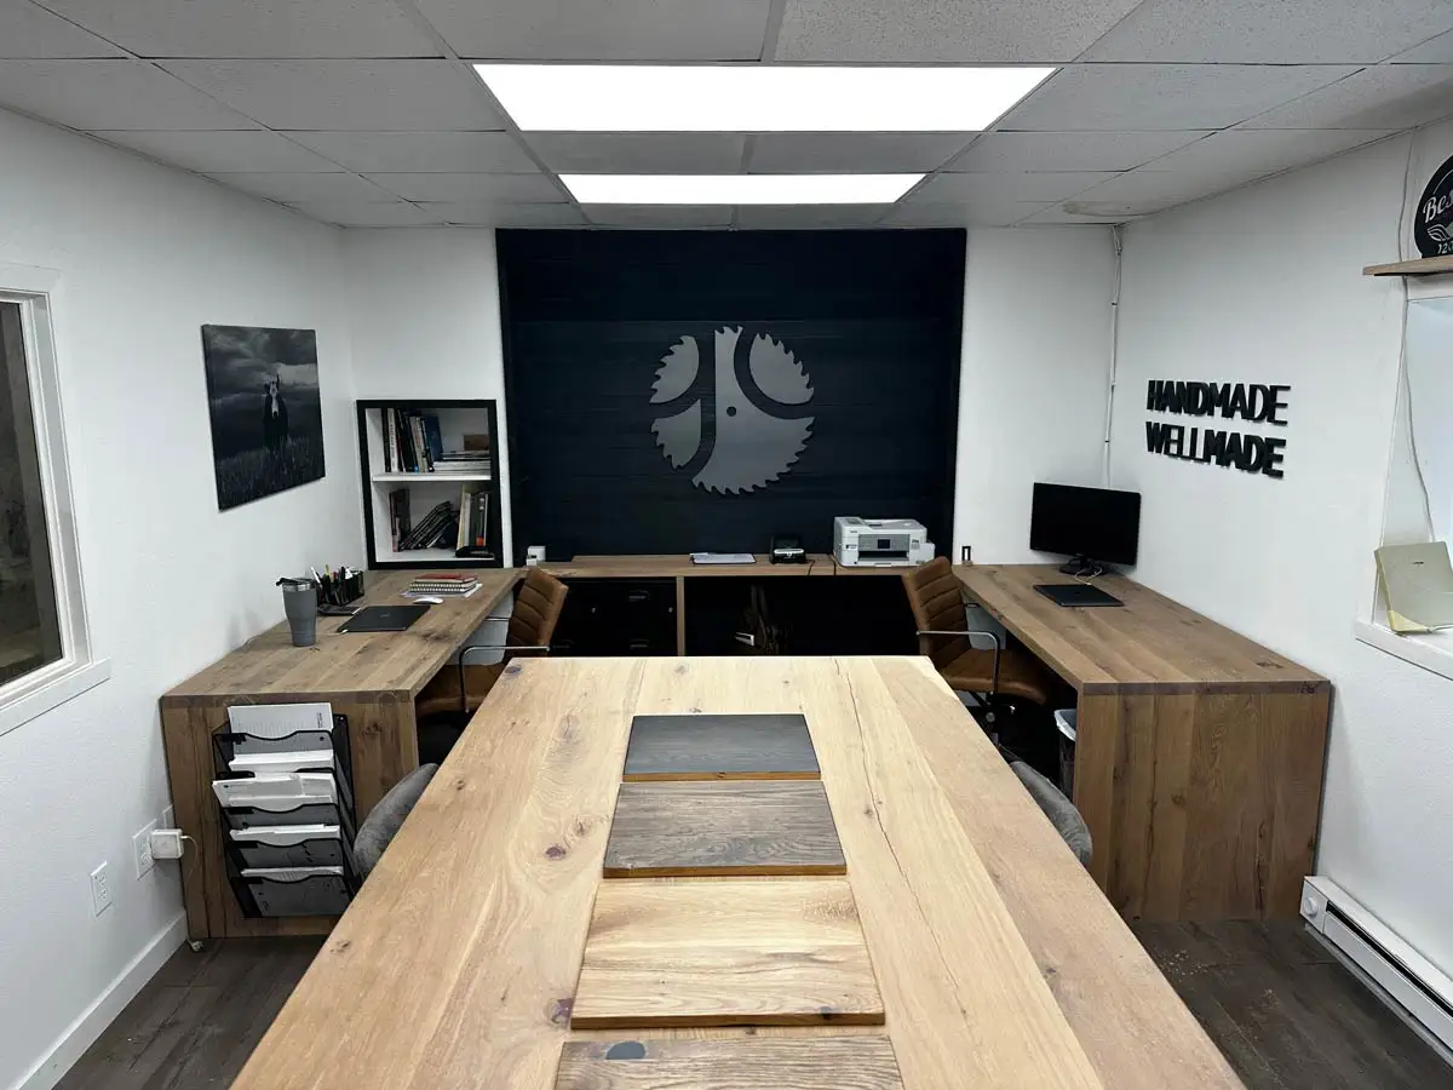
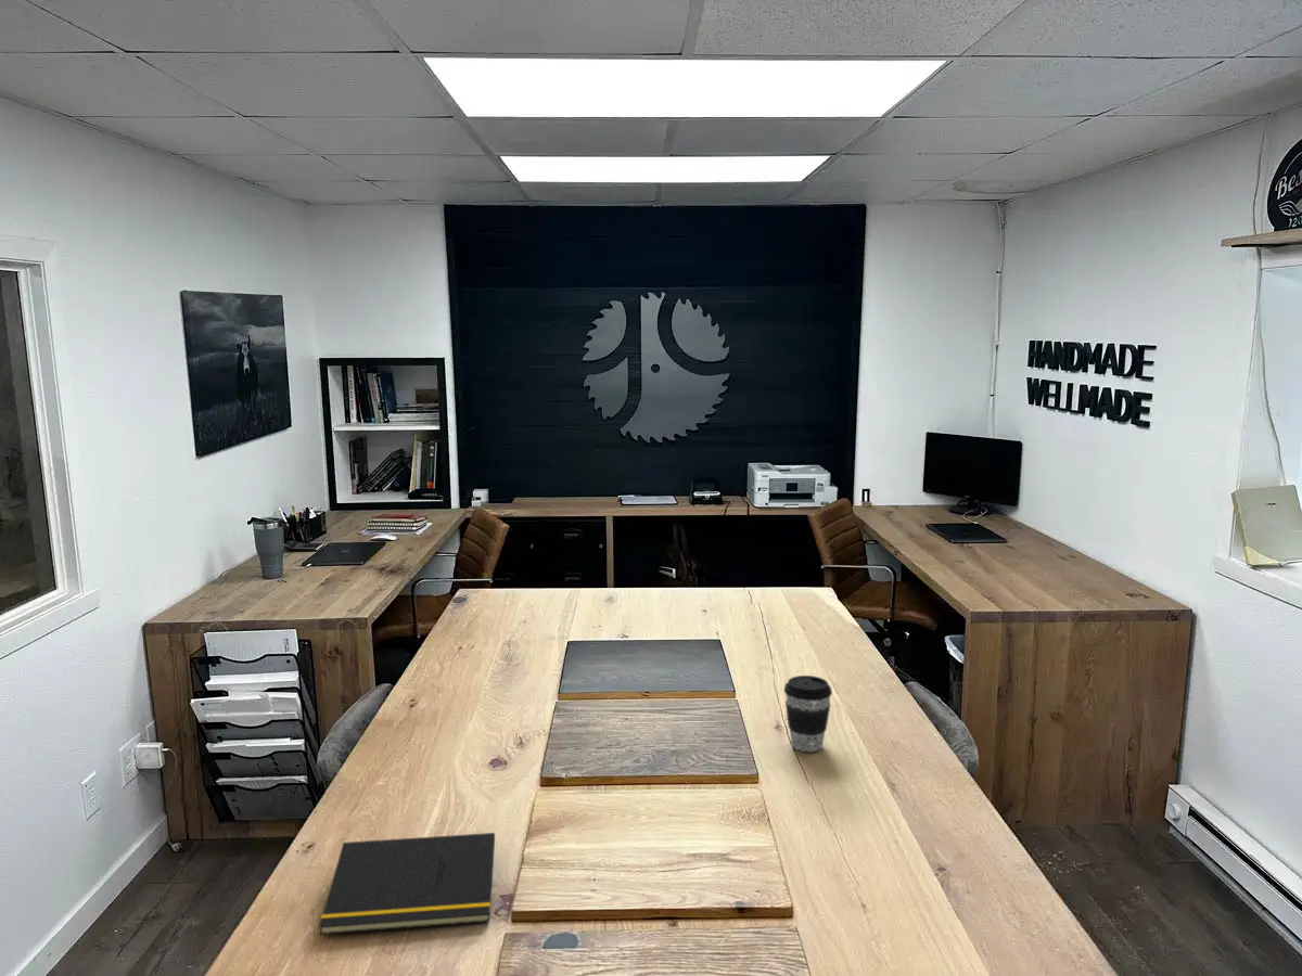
+ coffee cup [783,675,833,753]
+ notepad [318,832,496,936]
